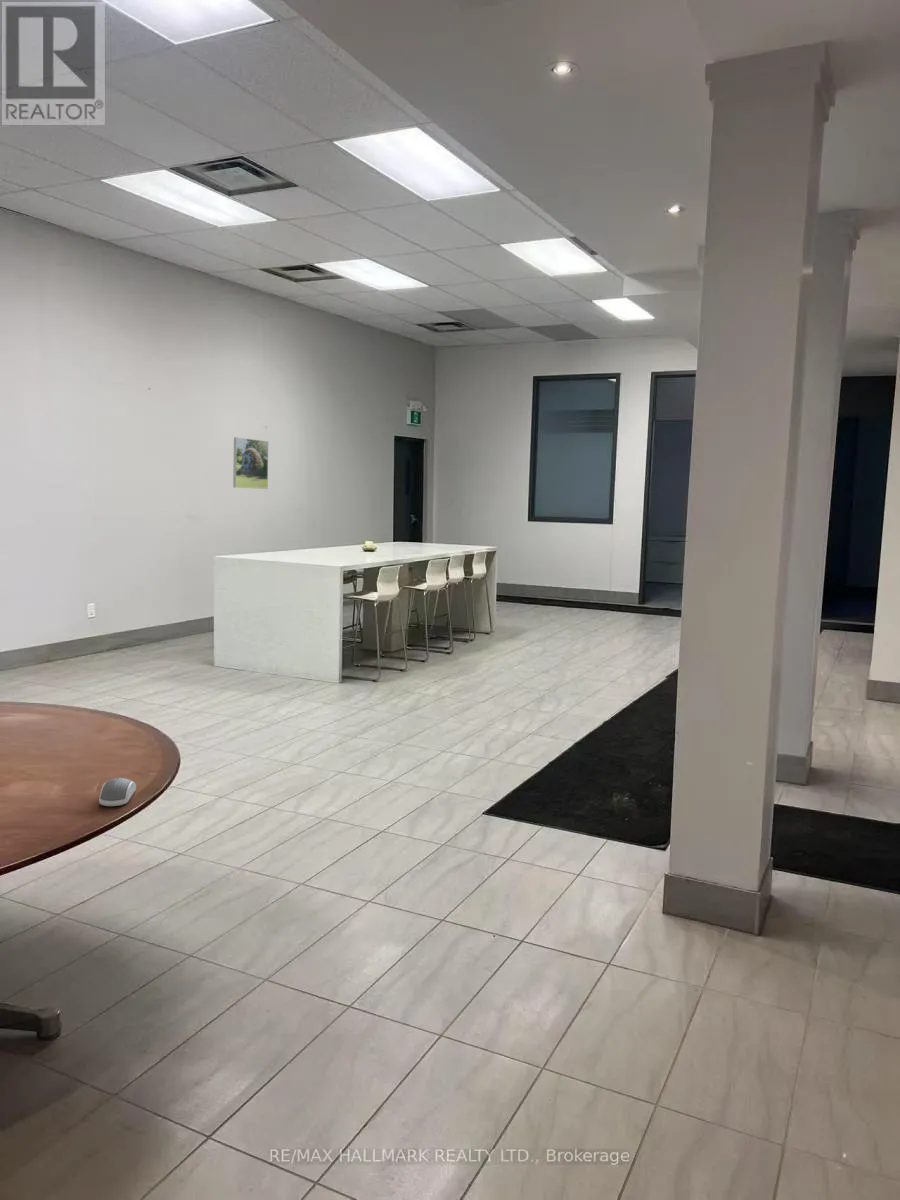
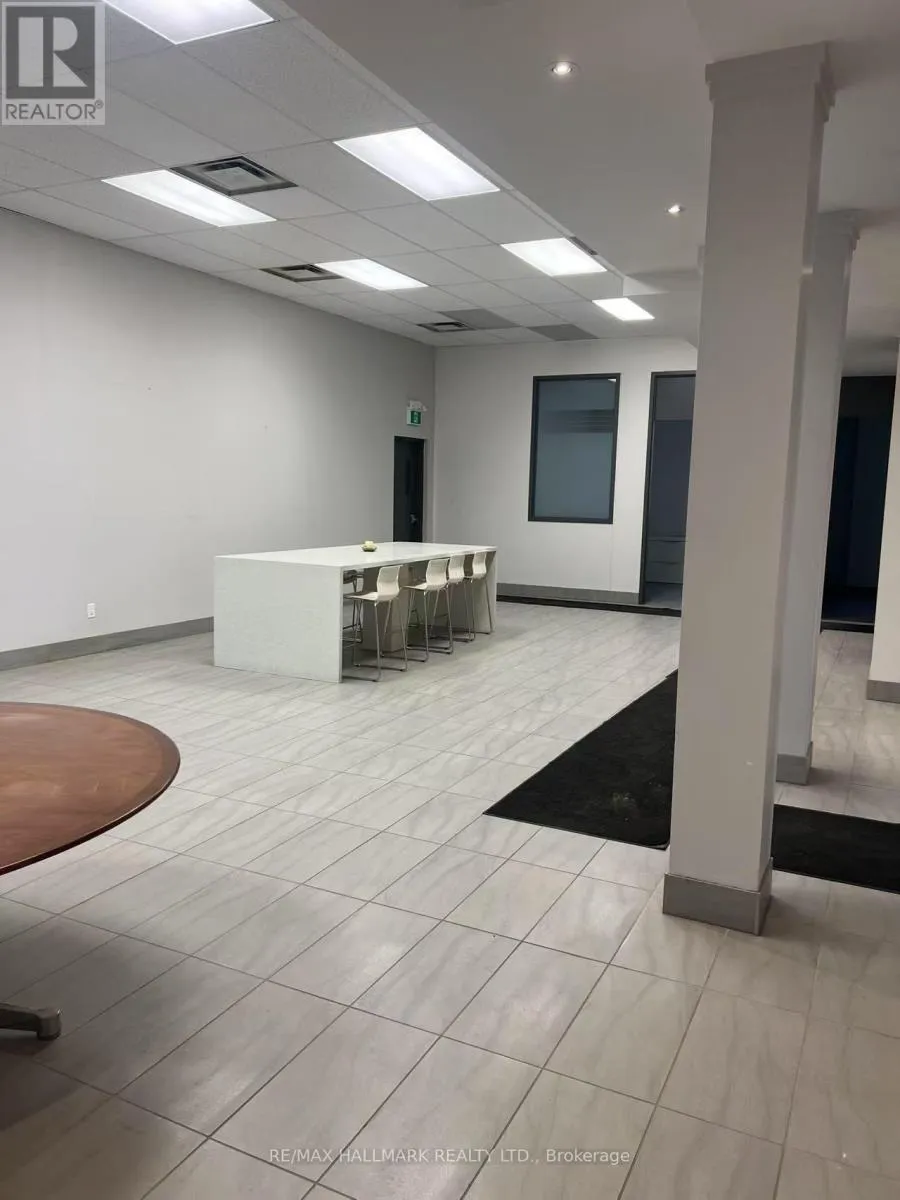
- computer mouse [98,777,137,807]
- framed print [232,436,269,490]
